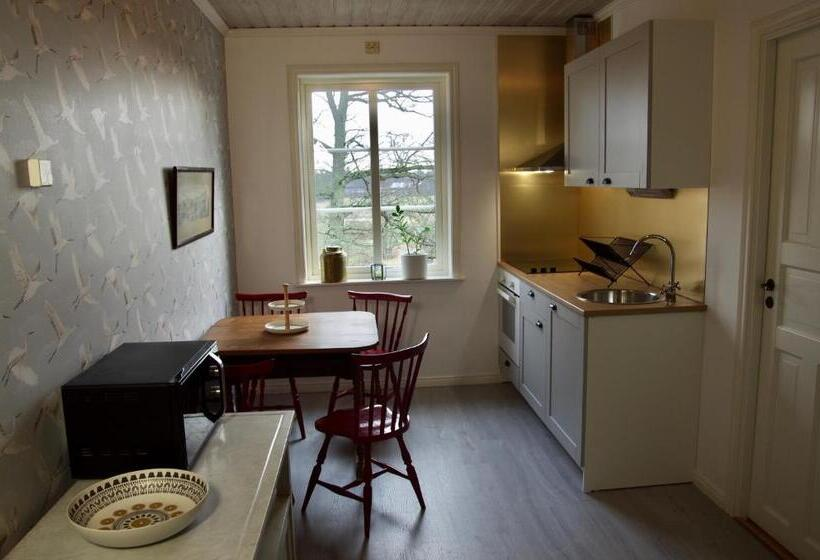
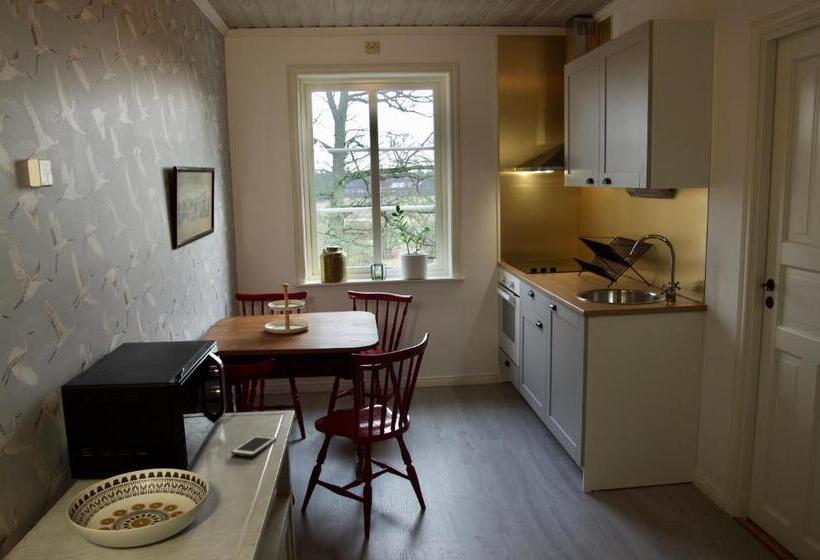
+ cell phone [230,434,277,458]
